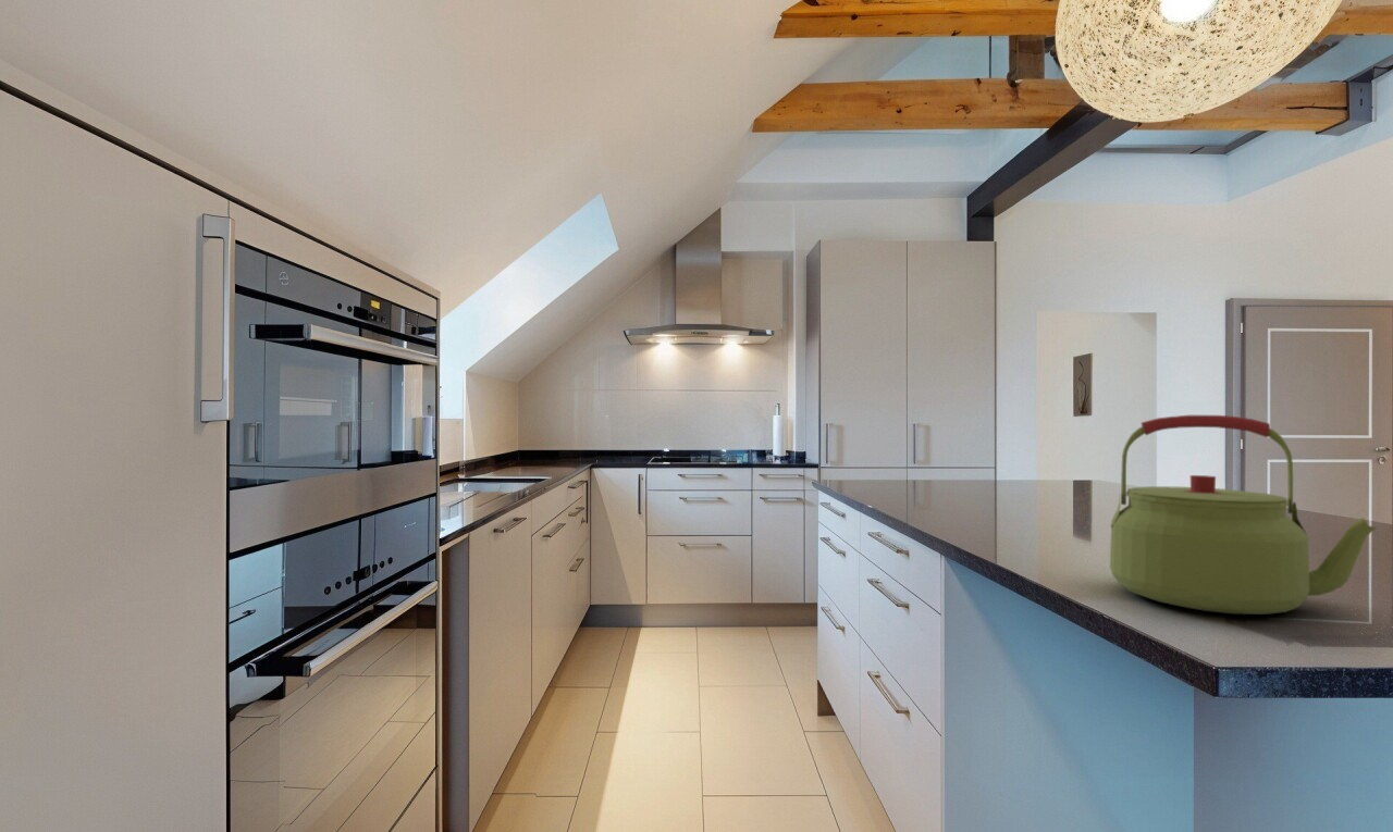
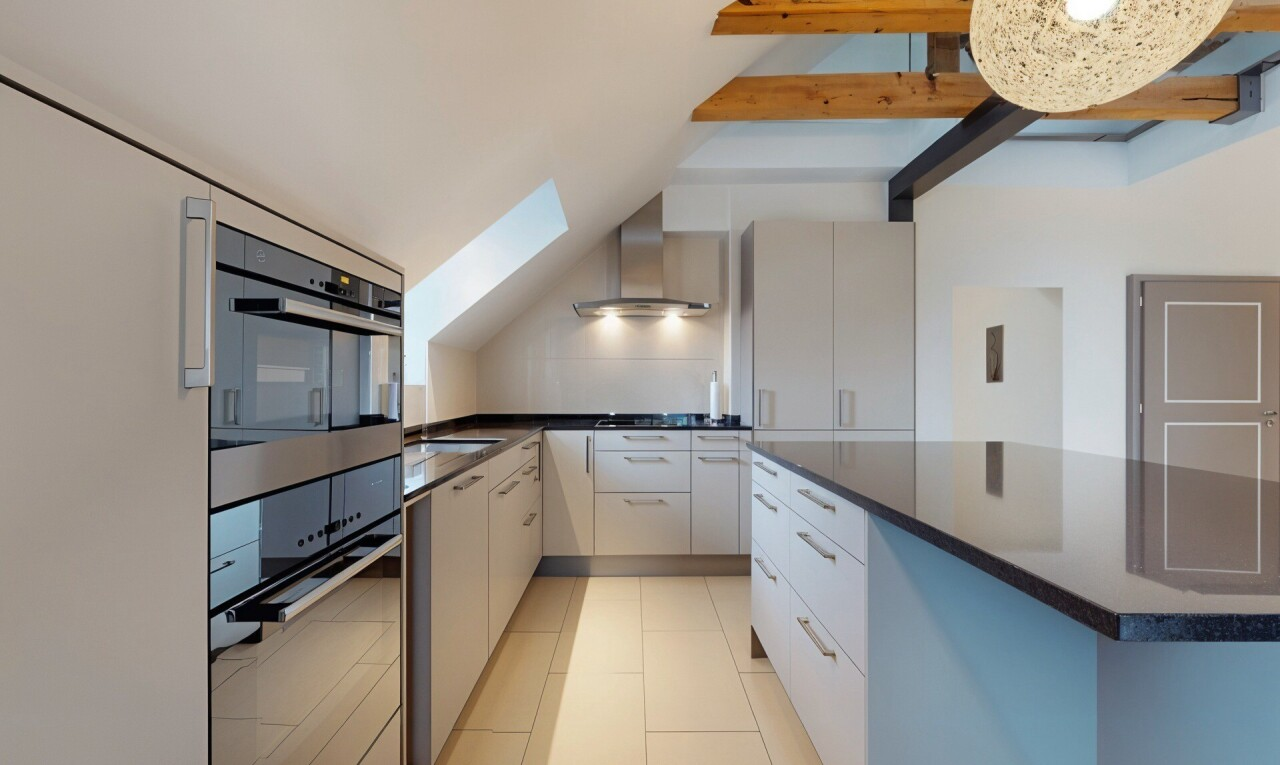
- kettle [1109,414,1378,616]
